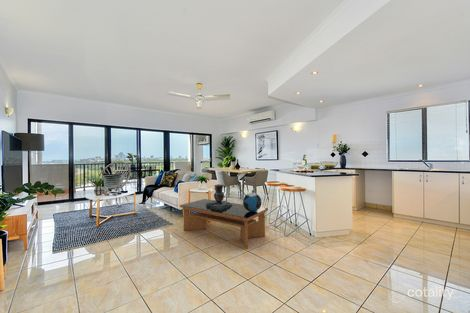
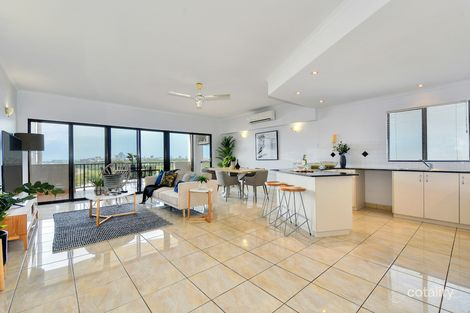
- decorative globe [242,189,263,212]
- coffee table [179,198,269,250]
- decorative urn [206,184,233,210]
